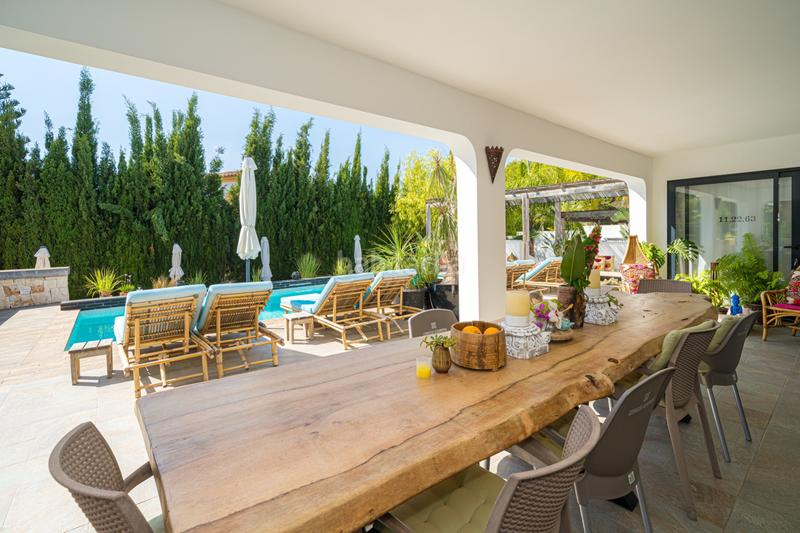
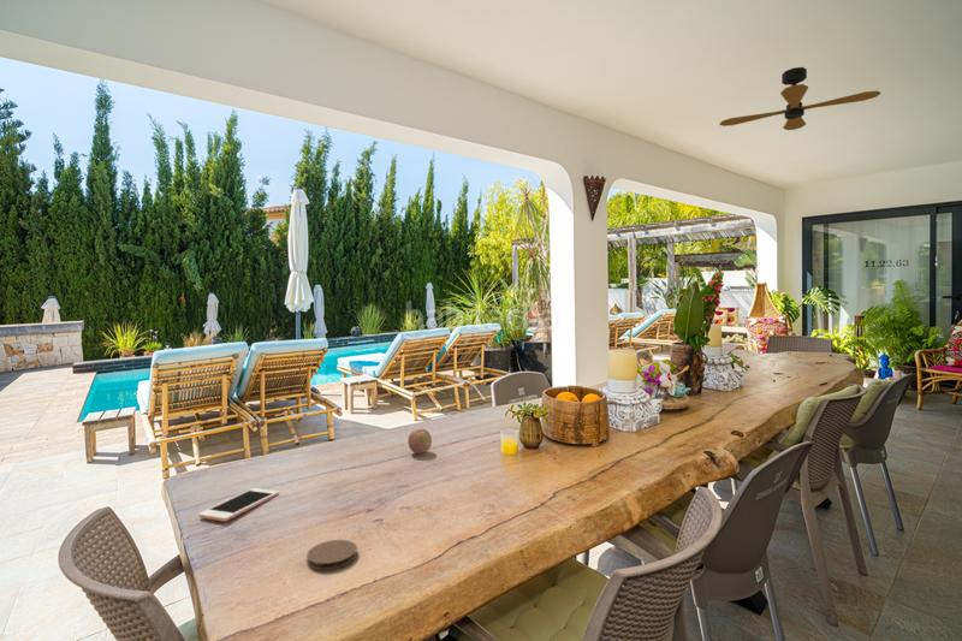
+ cell phone [197,487,280,522]
+ ceiling fan [718,66,881,131]
+ coaster [305,539,358,571]
+ fruit [406,428,433,456]
